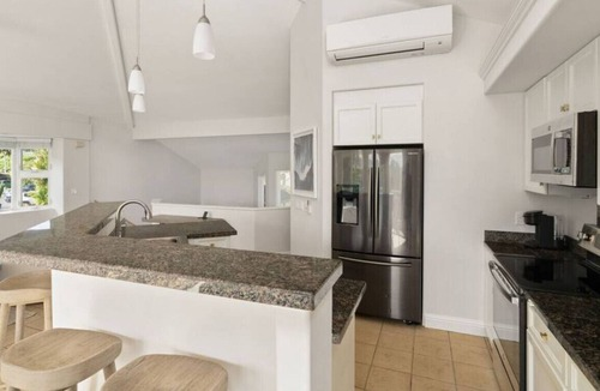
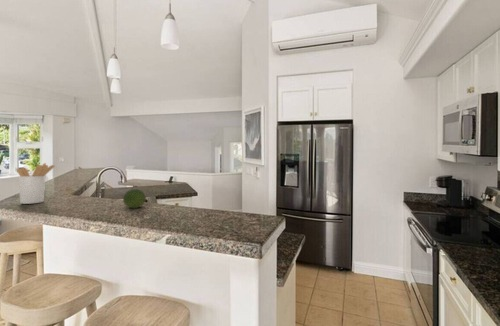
+ fruit [122,188,147,209]
+ utensil holder [16,162,55,205]
